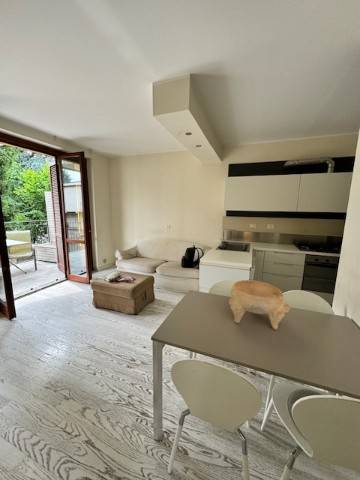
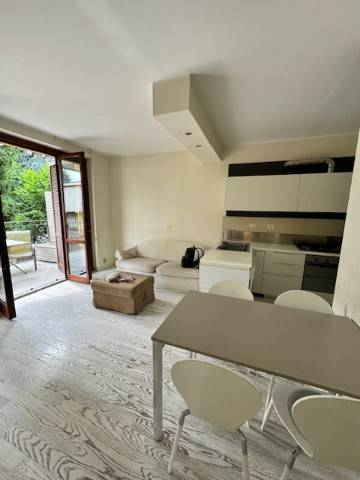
- decorative bowl [228,279,291,330]
